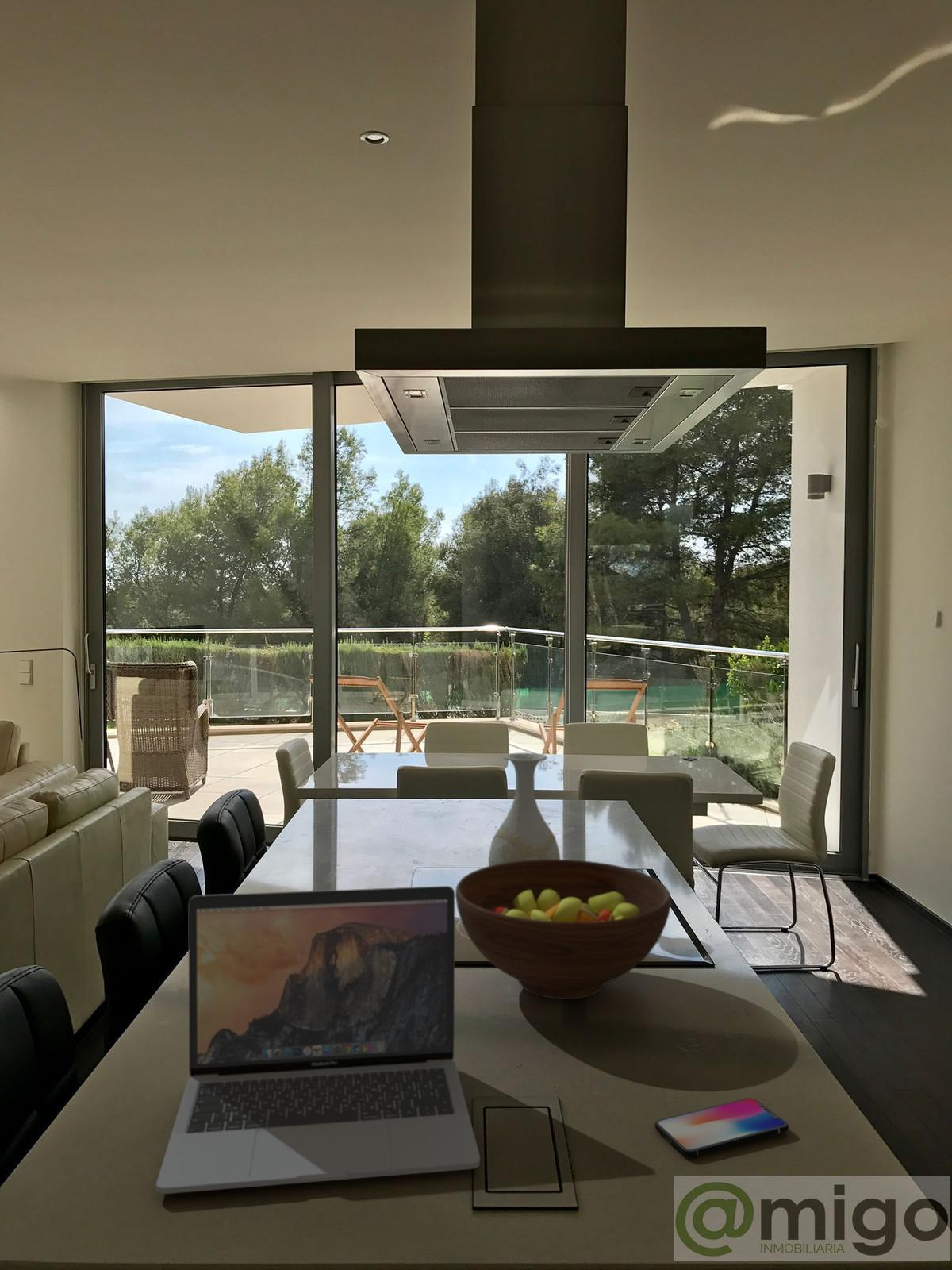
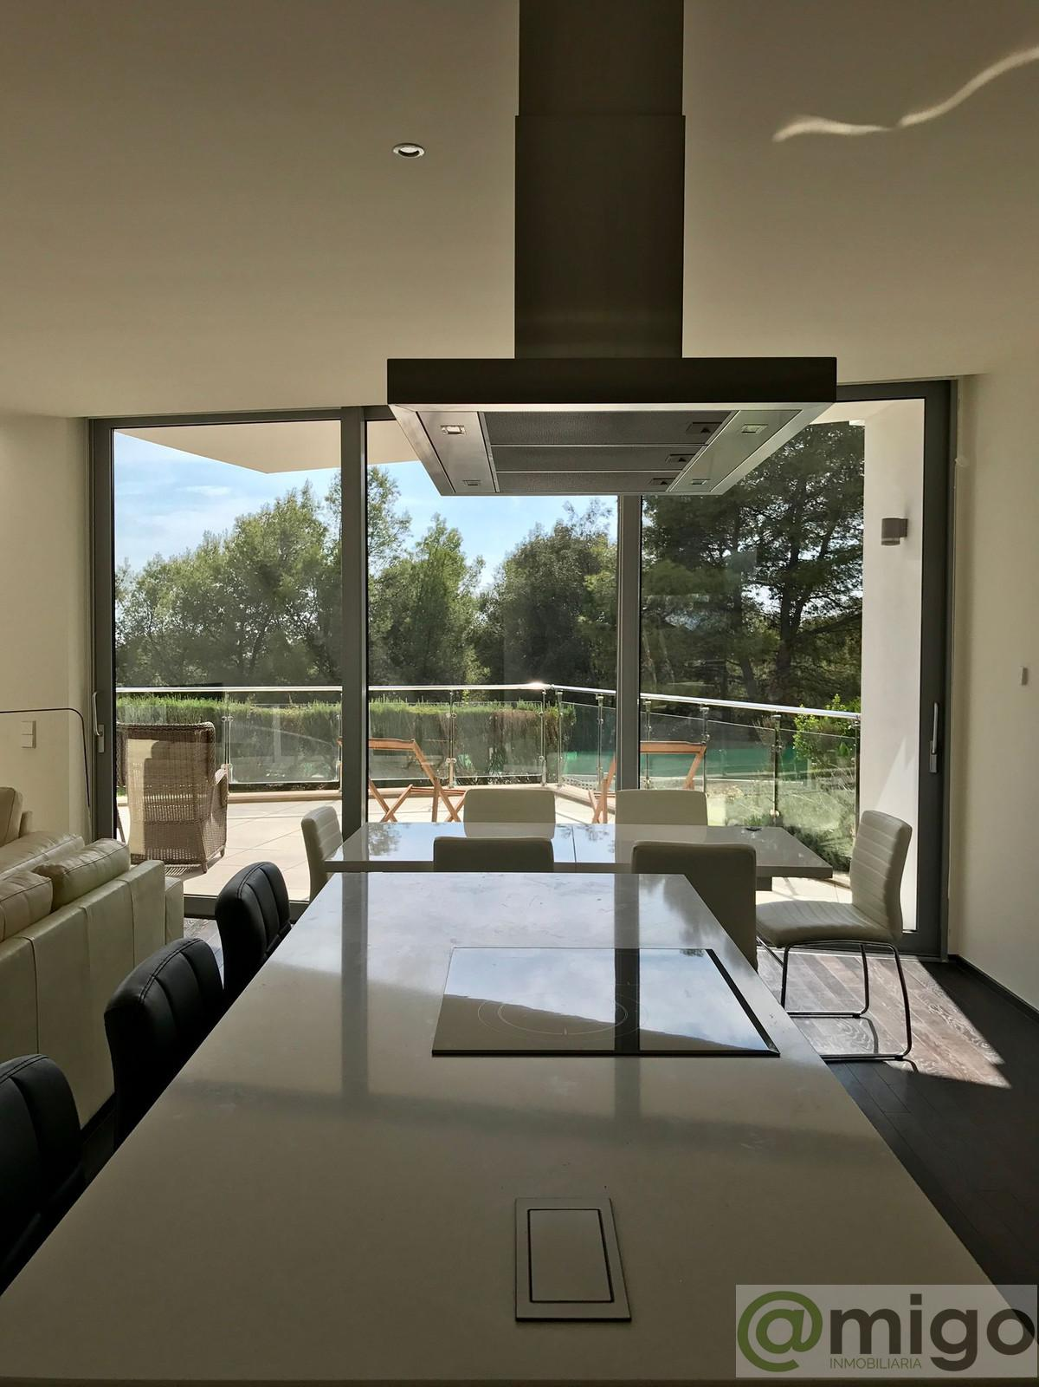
- fruit bowl [455,859,672,1000]
- laptop [155,885,481,1195]
- vase [488,752,561,866]
- smartphone [655,1097,789,1157]
